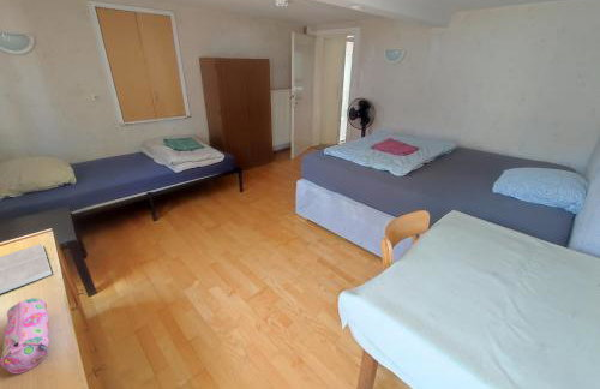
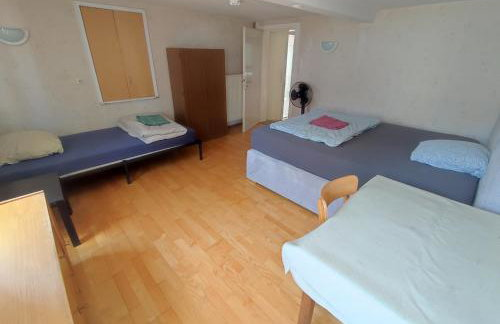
- hardback book [0,243,54,297]
- pencil case [0,297,50,375]
